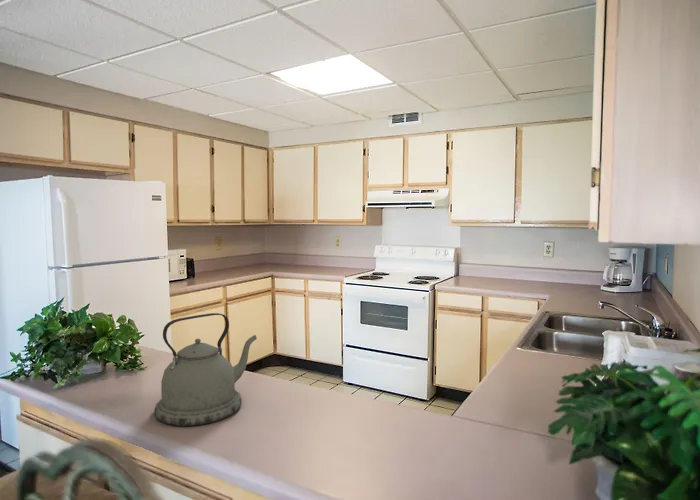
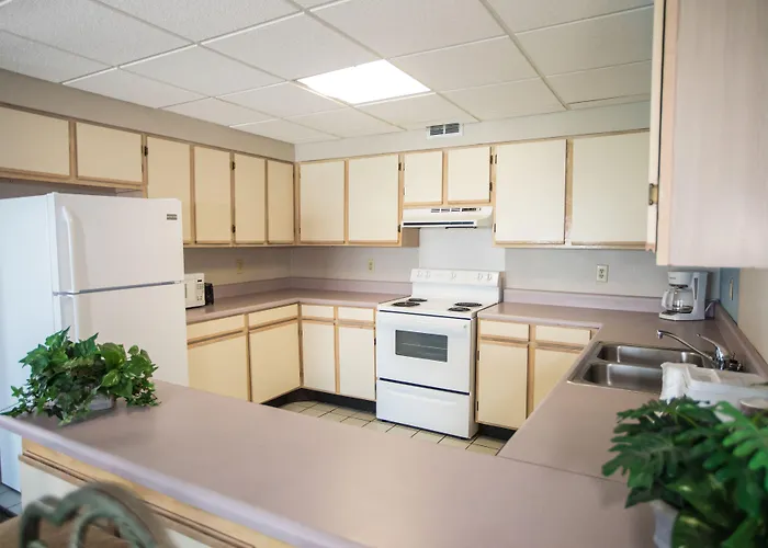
- kettle [154,312,258,427]
